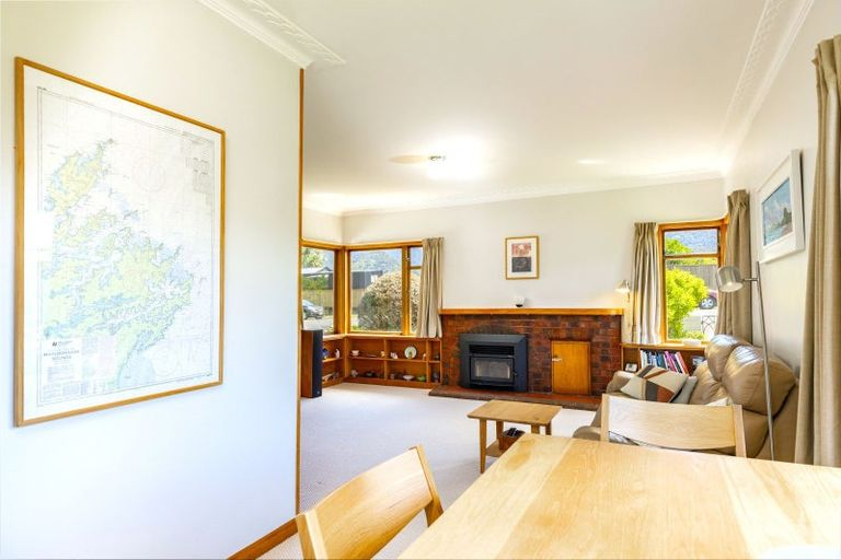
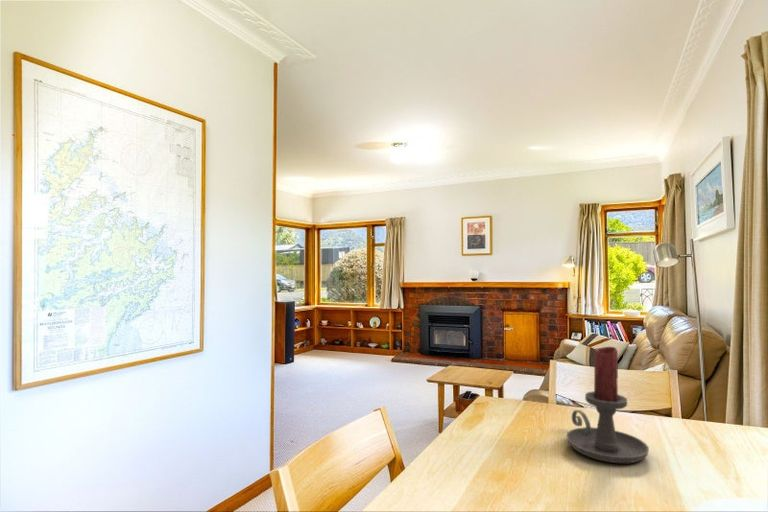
+ candle holder [565,346,650,464]
